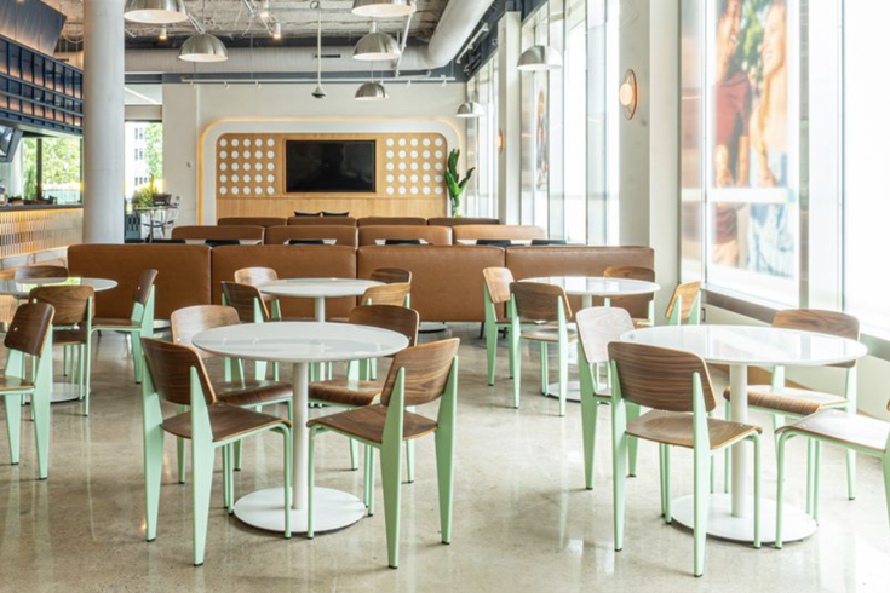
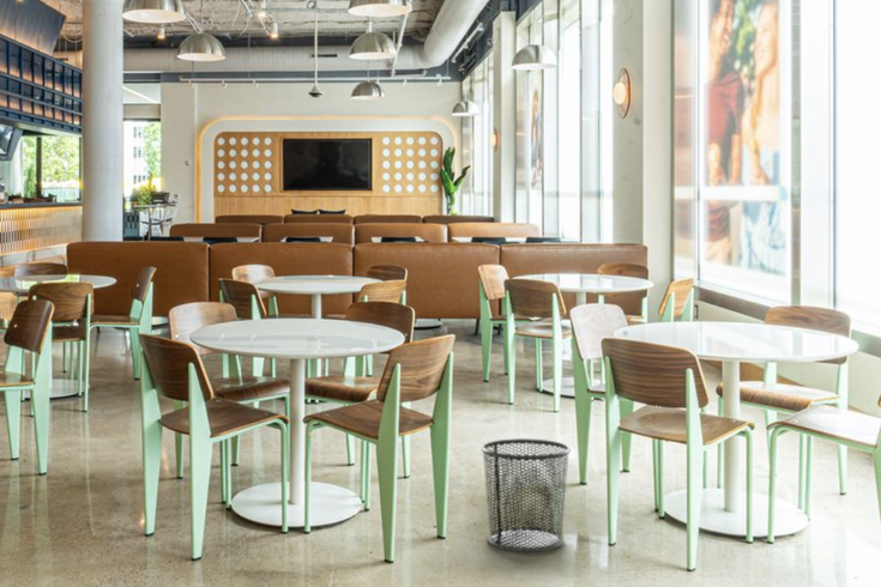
+ waste bin [479,437,572,553]
